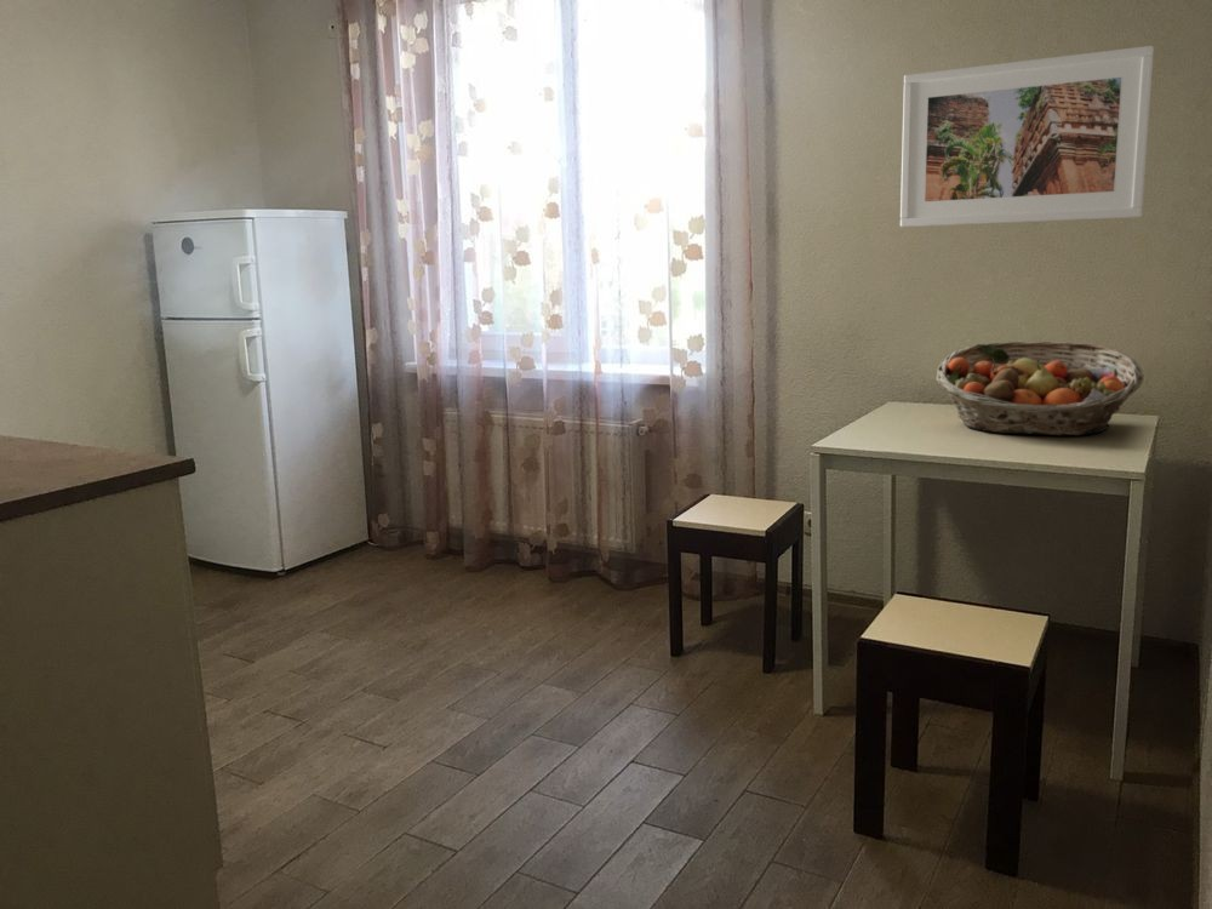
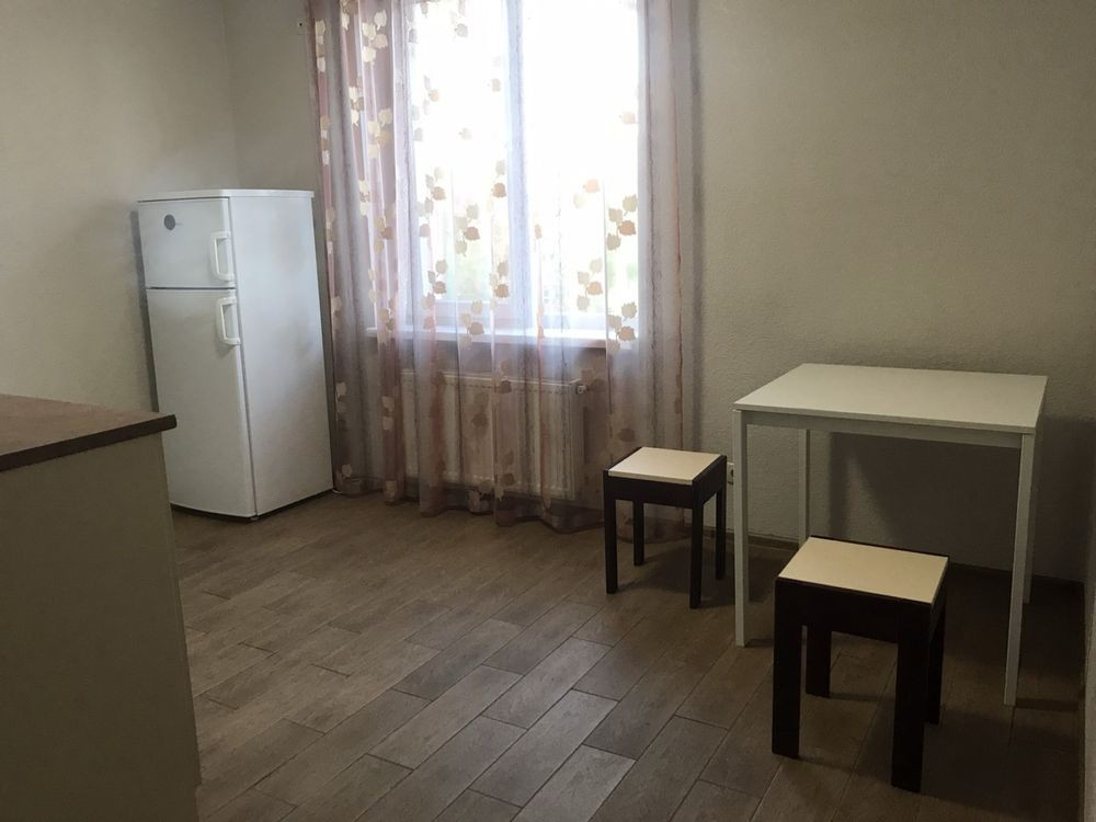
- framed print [899,45,1155,228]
- fruit basket [934,341,1145,438]
